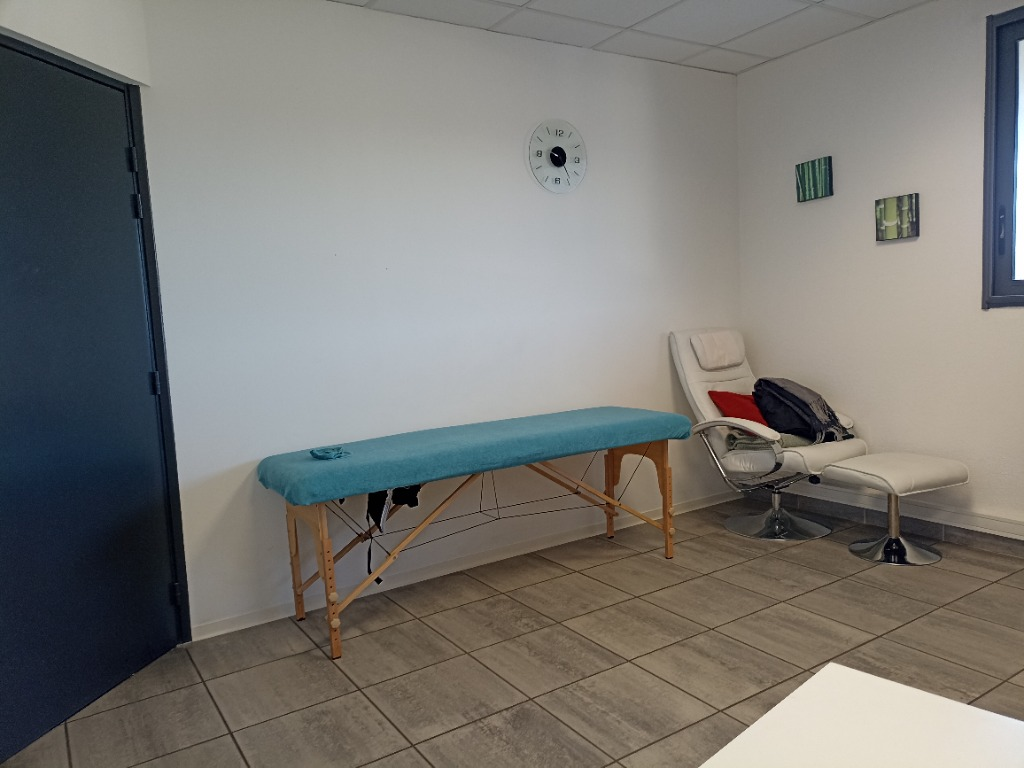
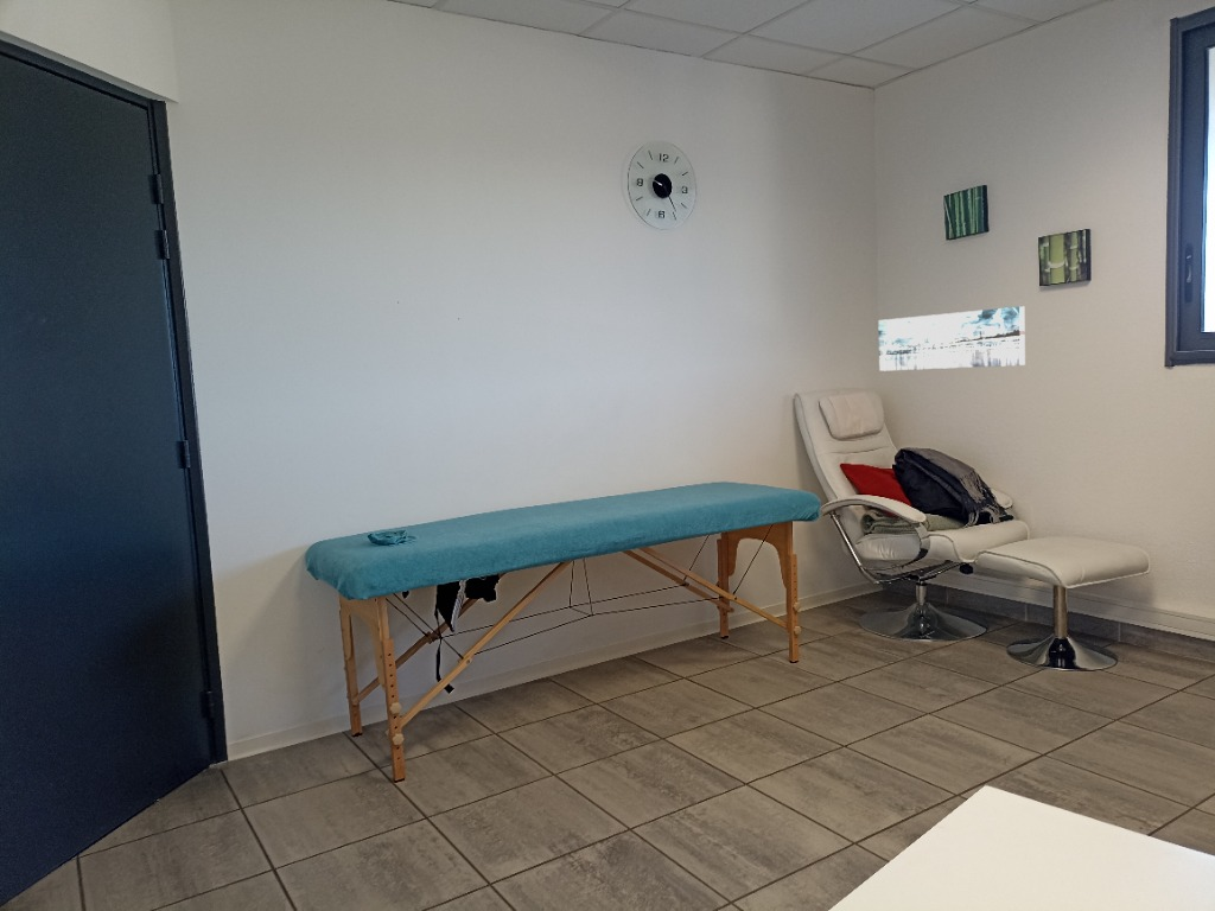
+ wall art [877,305,1026,372]
